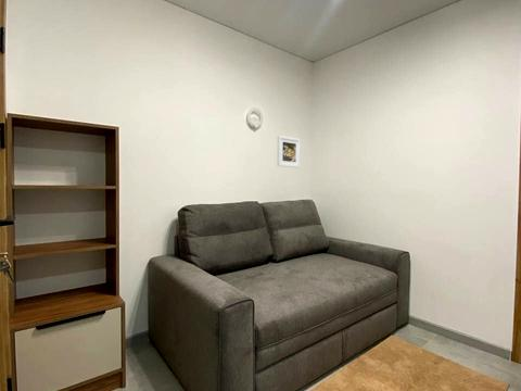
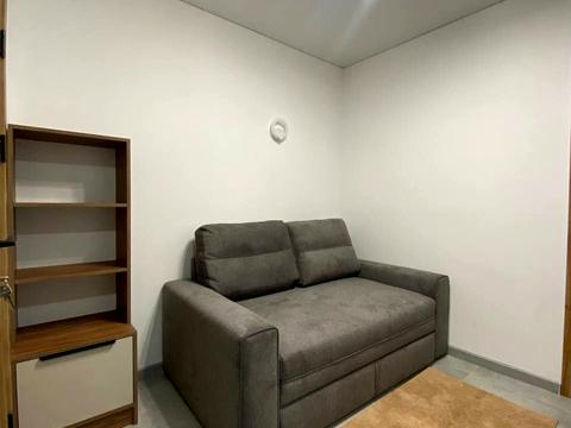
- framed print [277,135,301,168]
